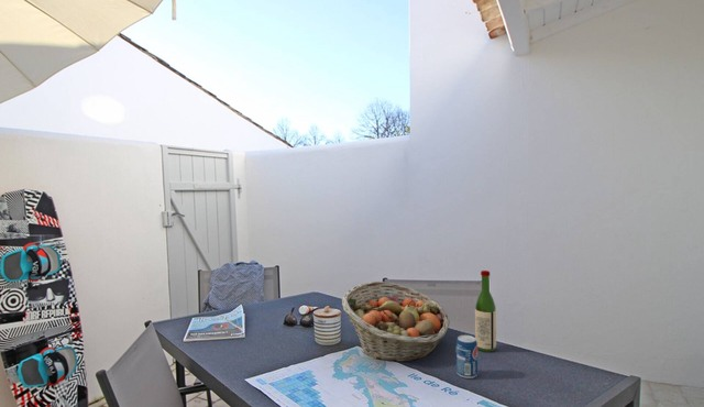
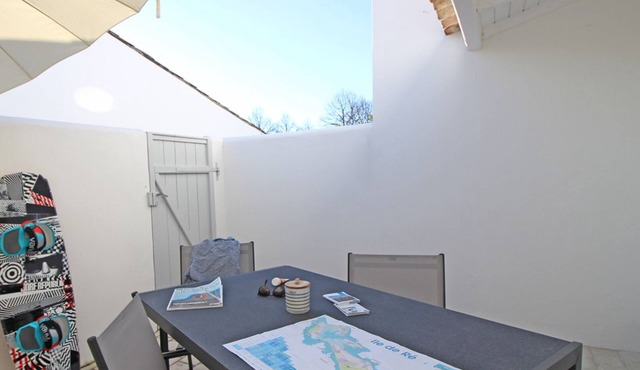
- wine bottle [474,270,497,353]
- beverage can [455,334,479,380]
- fruit basket [341,280,450,362]
